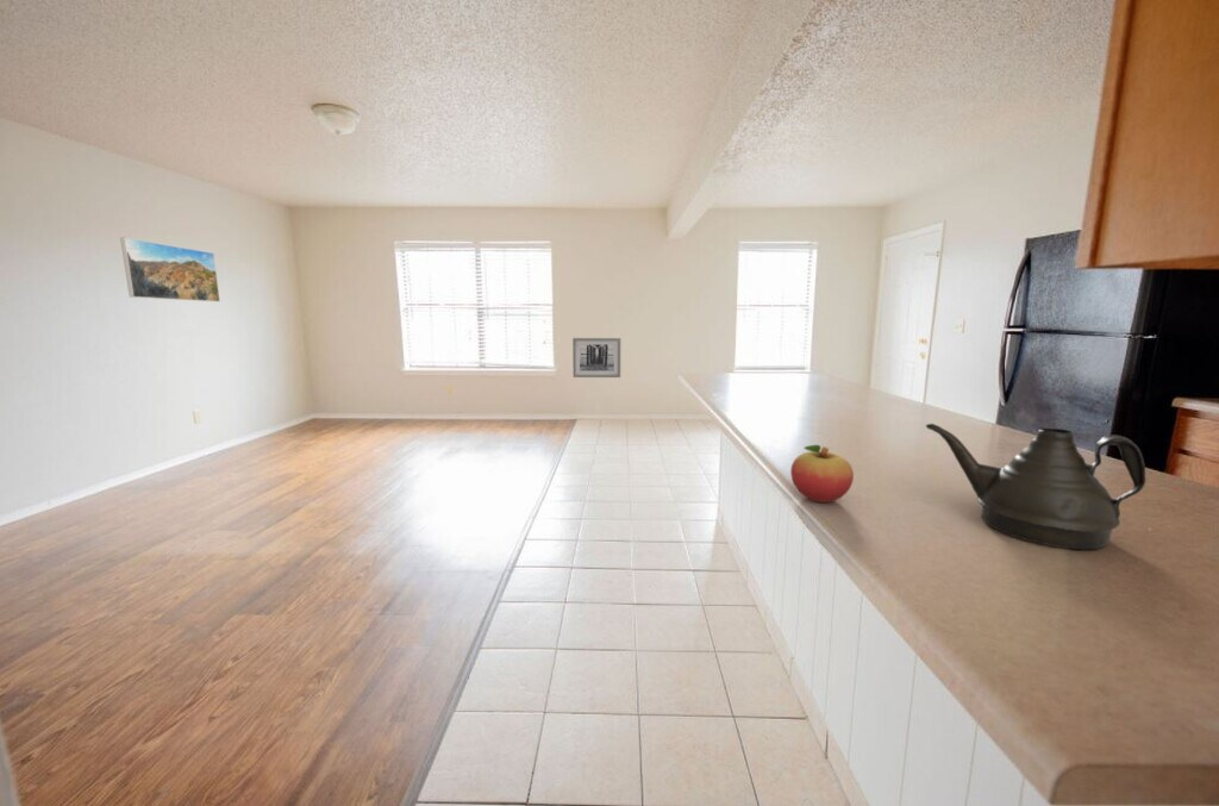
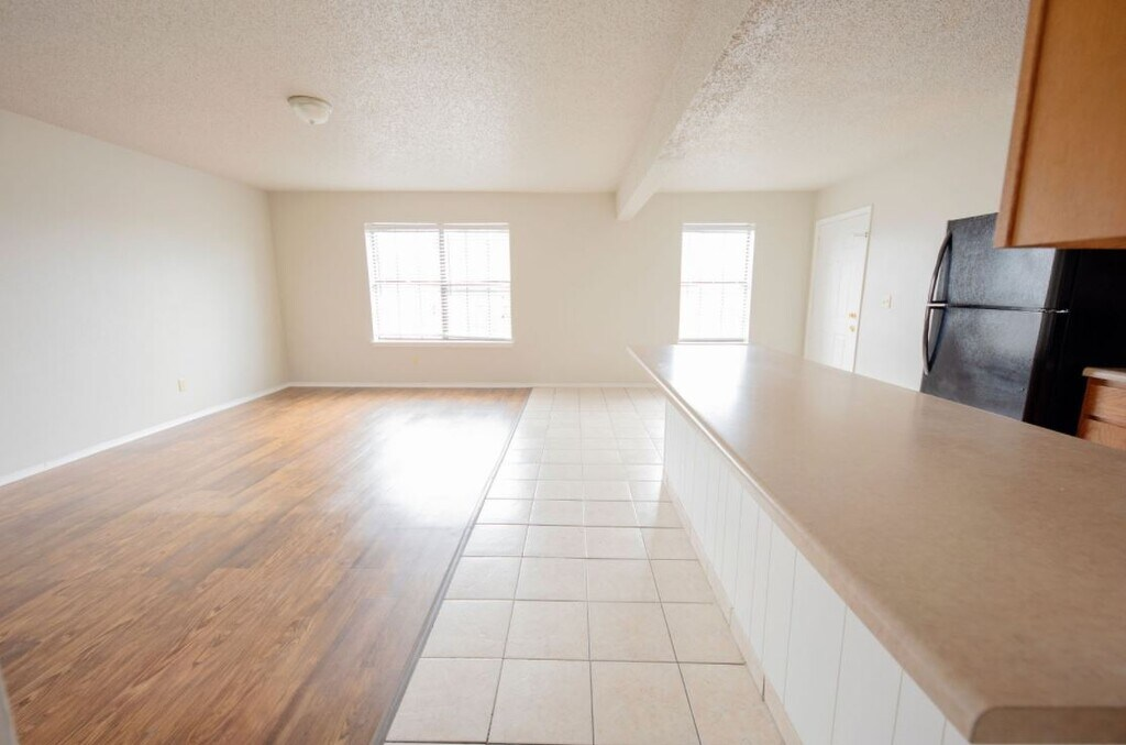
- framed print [119,237,221,302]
- fruit [789,444,855,504]
- wall art [571,337,621,379]
- teapot [925,423,1146,550]
